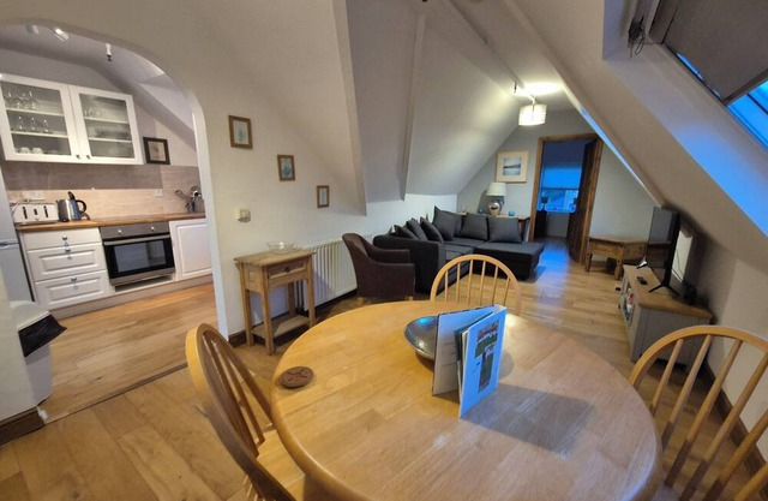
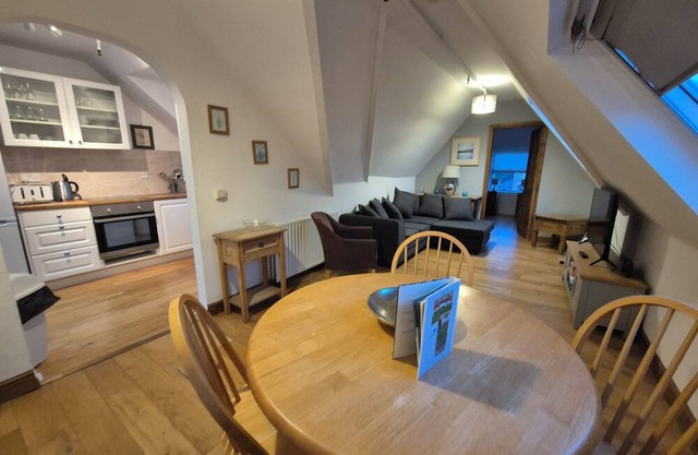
- coaster [278,365,314,388]
